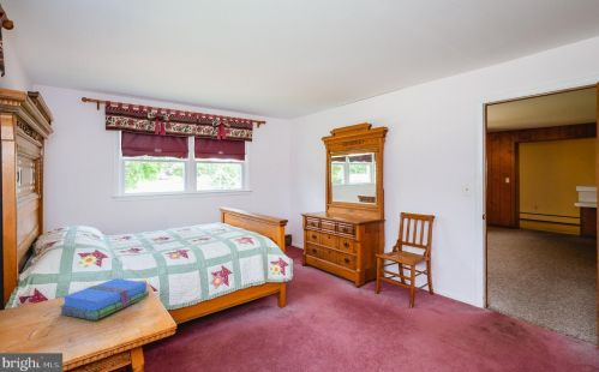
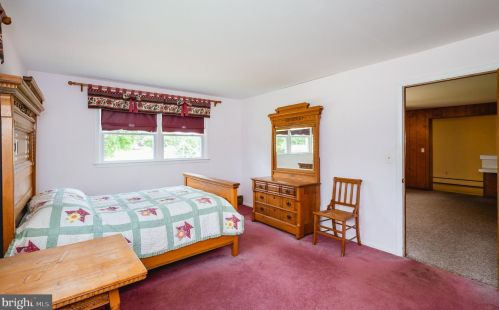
- books [59,277,150,322]
